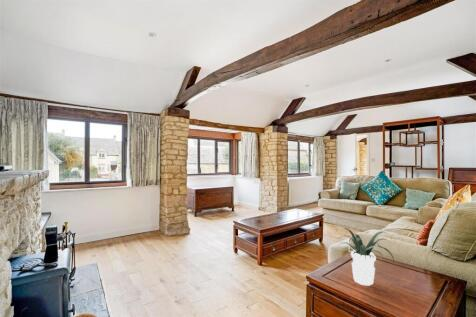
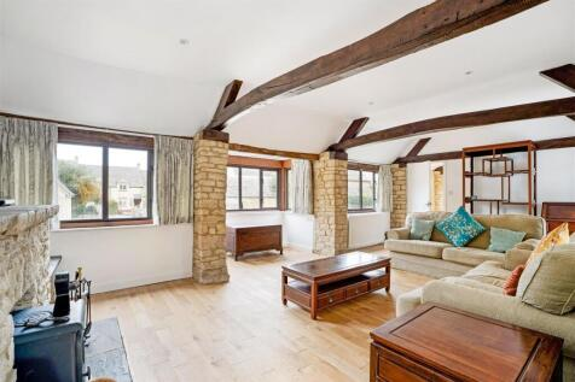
- potted plant [334,227,395,287]
